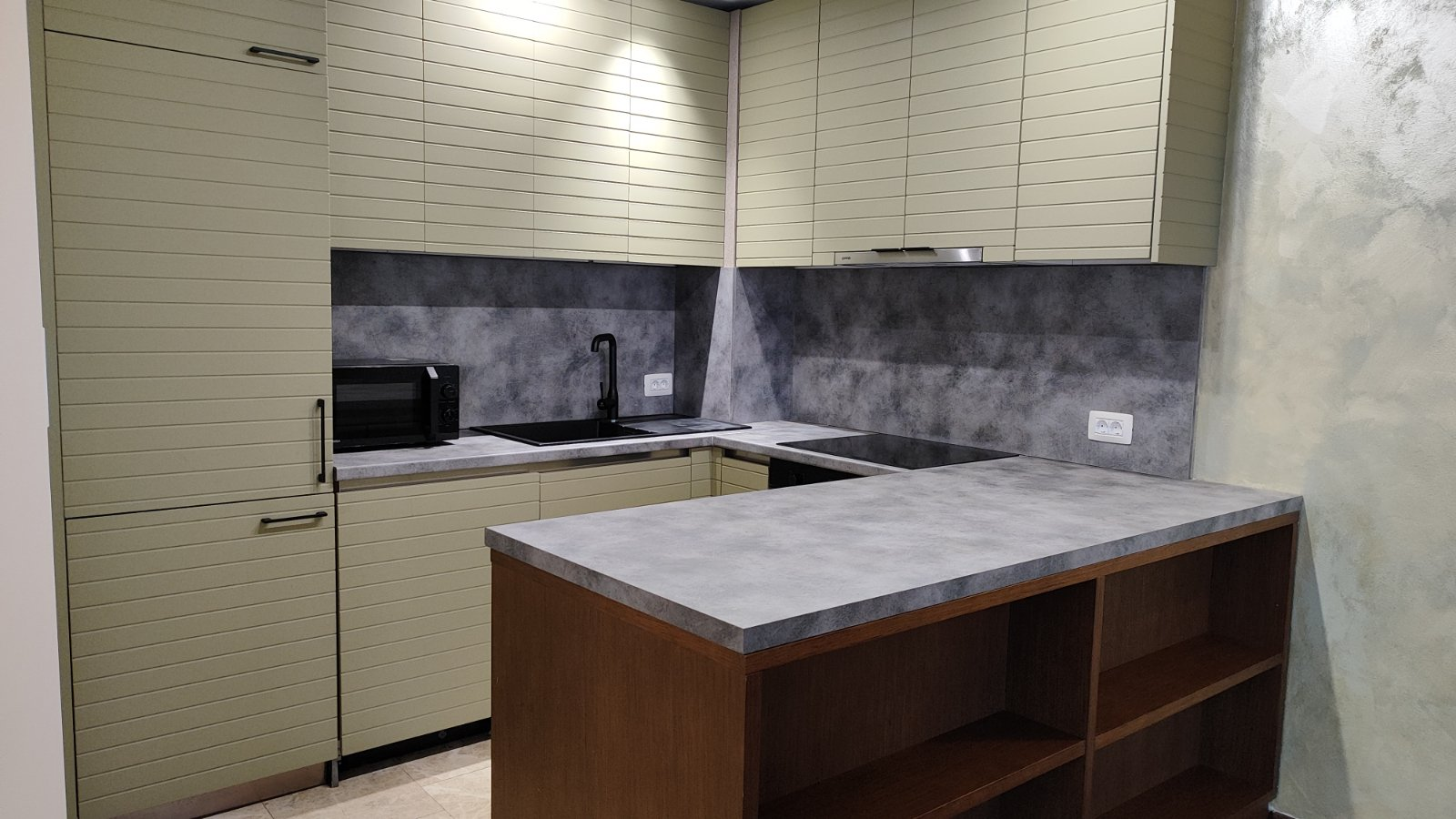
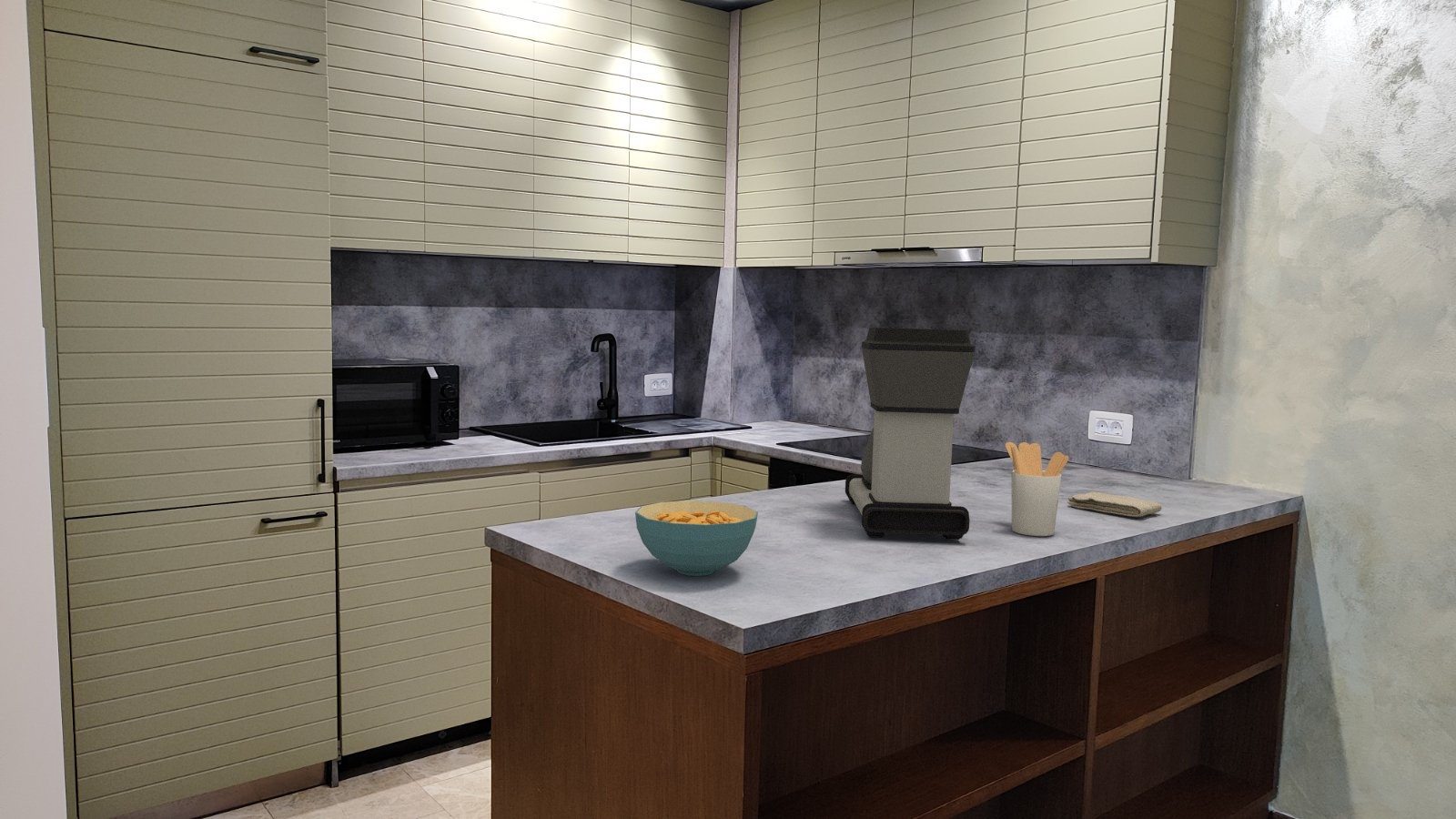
+ utensil holder [1005,441,1069,537]
+ cereal bowl [634,500,759,577]
+ washcloth [1067,491,1163,518]
+ coffee maker [844,327,976,541]
